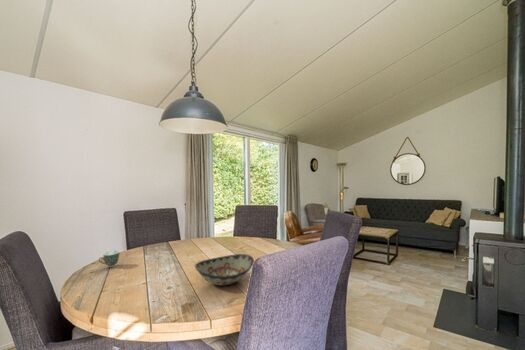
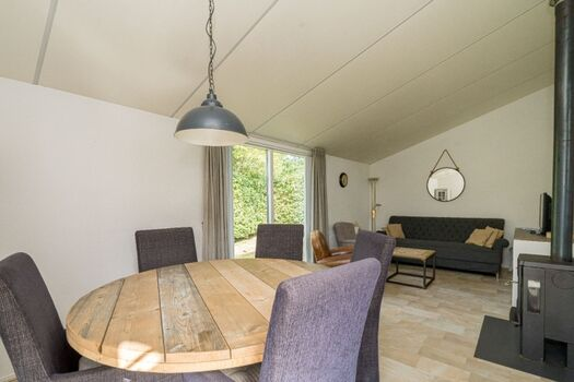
- teacup [98,249,121,268]
- decorative bowl [194,253,255,286]
